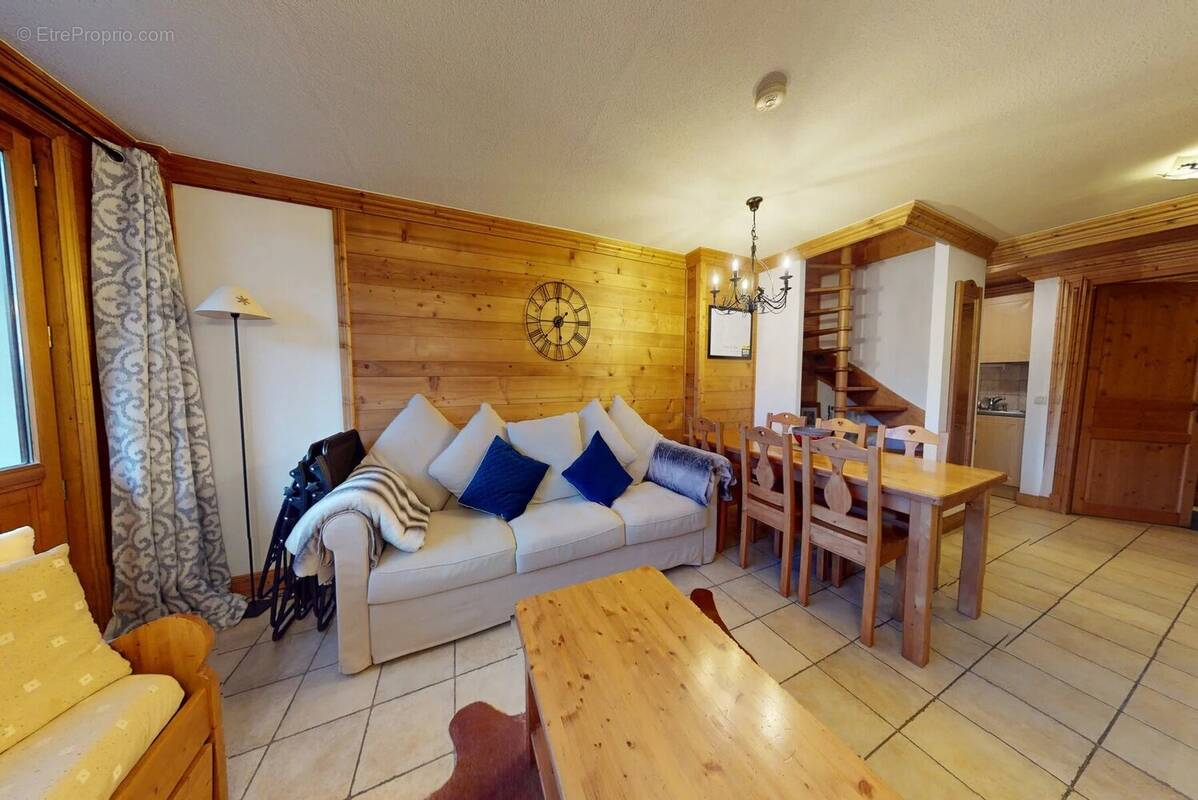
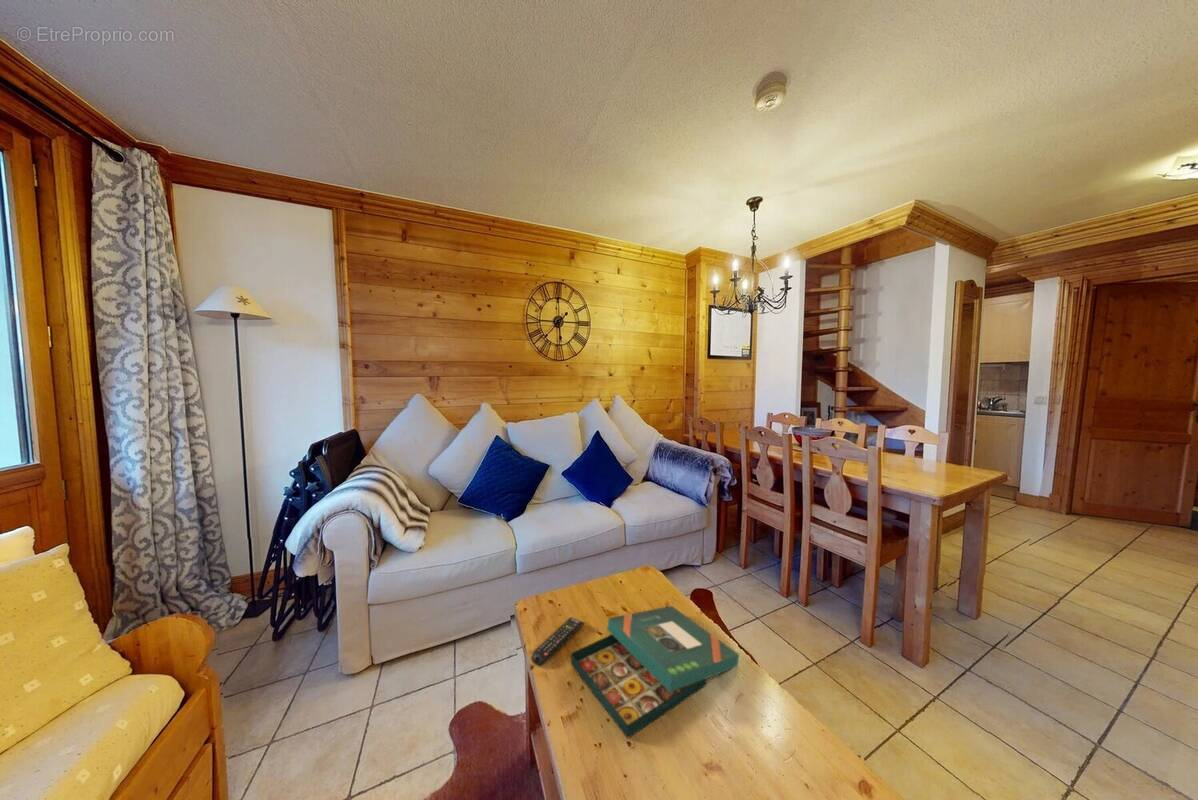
+ board game [570,605,740,739]
+ remote control [530,616,585,668]
